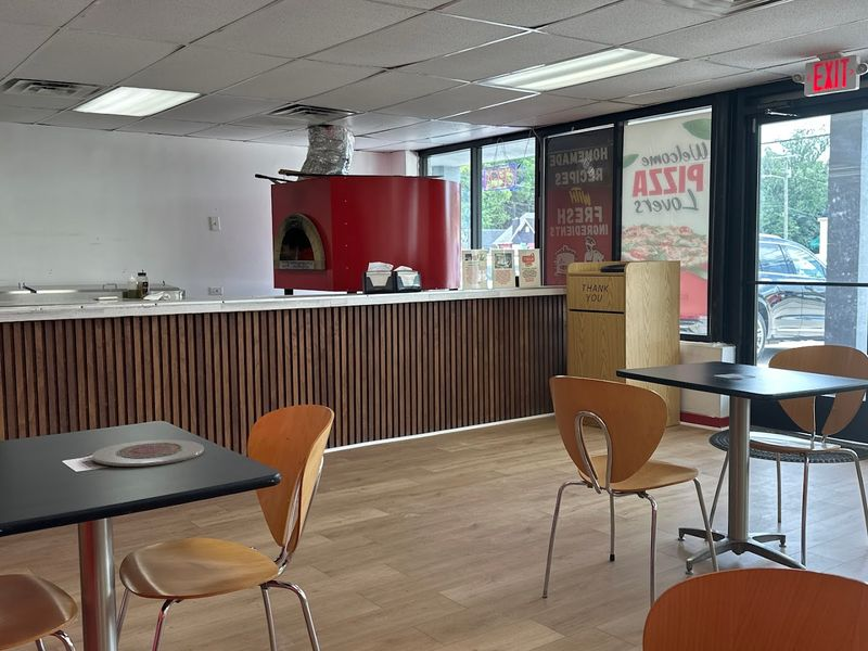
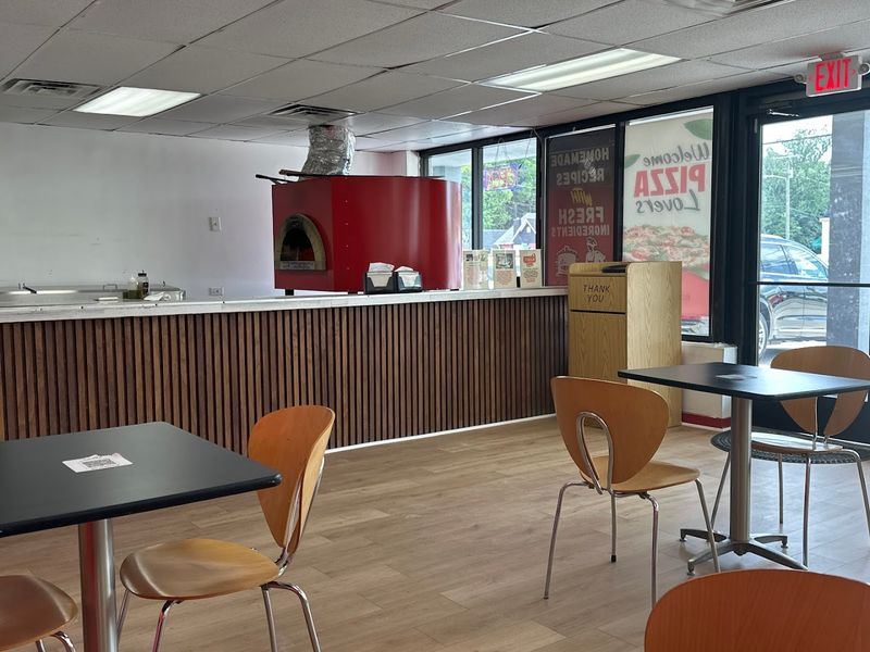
- plate [91,438,205,468]
